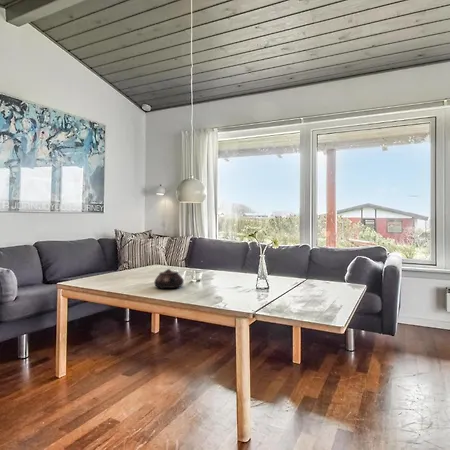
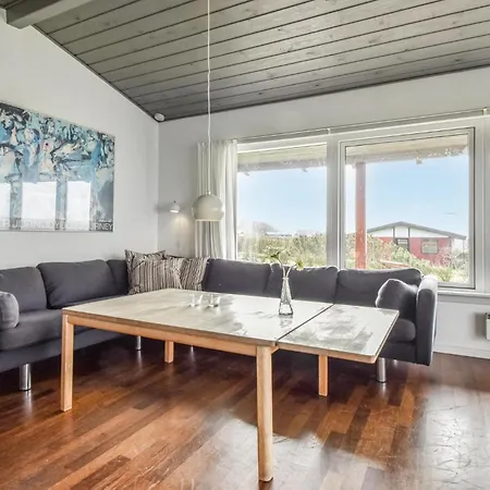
- teapot [153,268,185,290]
